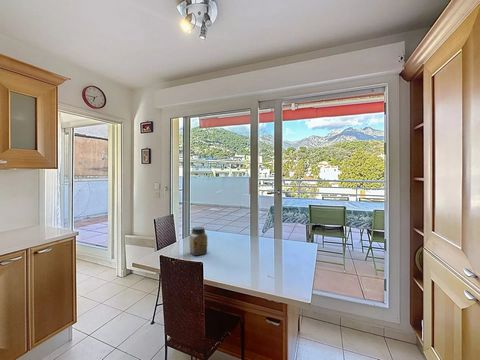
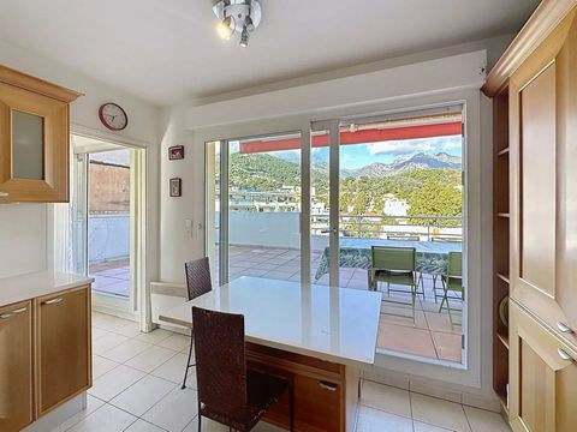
- jar [188,226,208,257]
